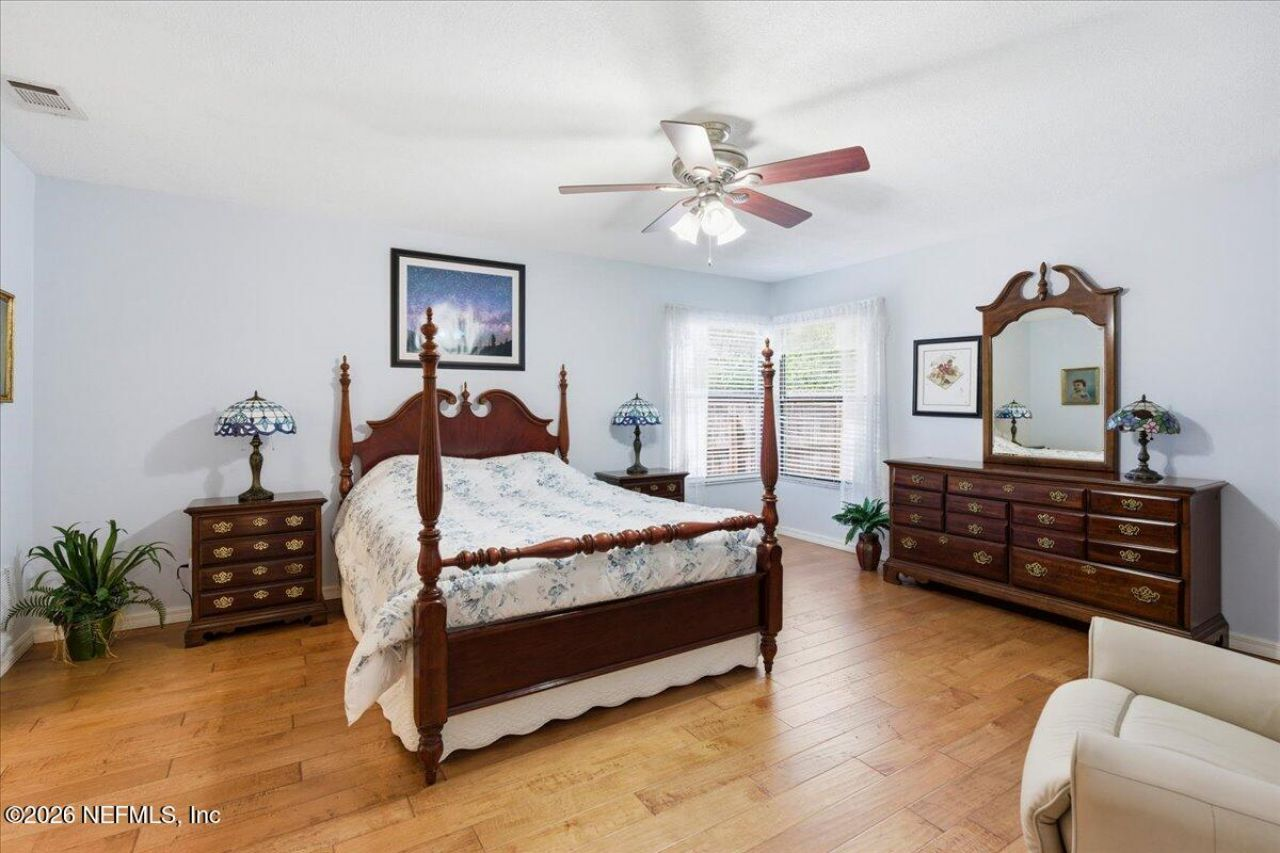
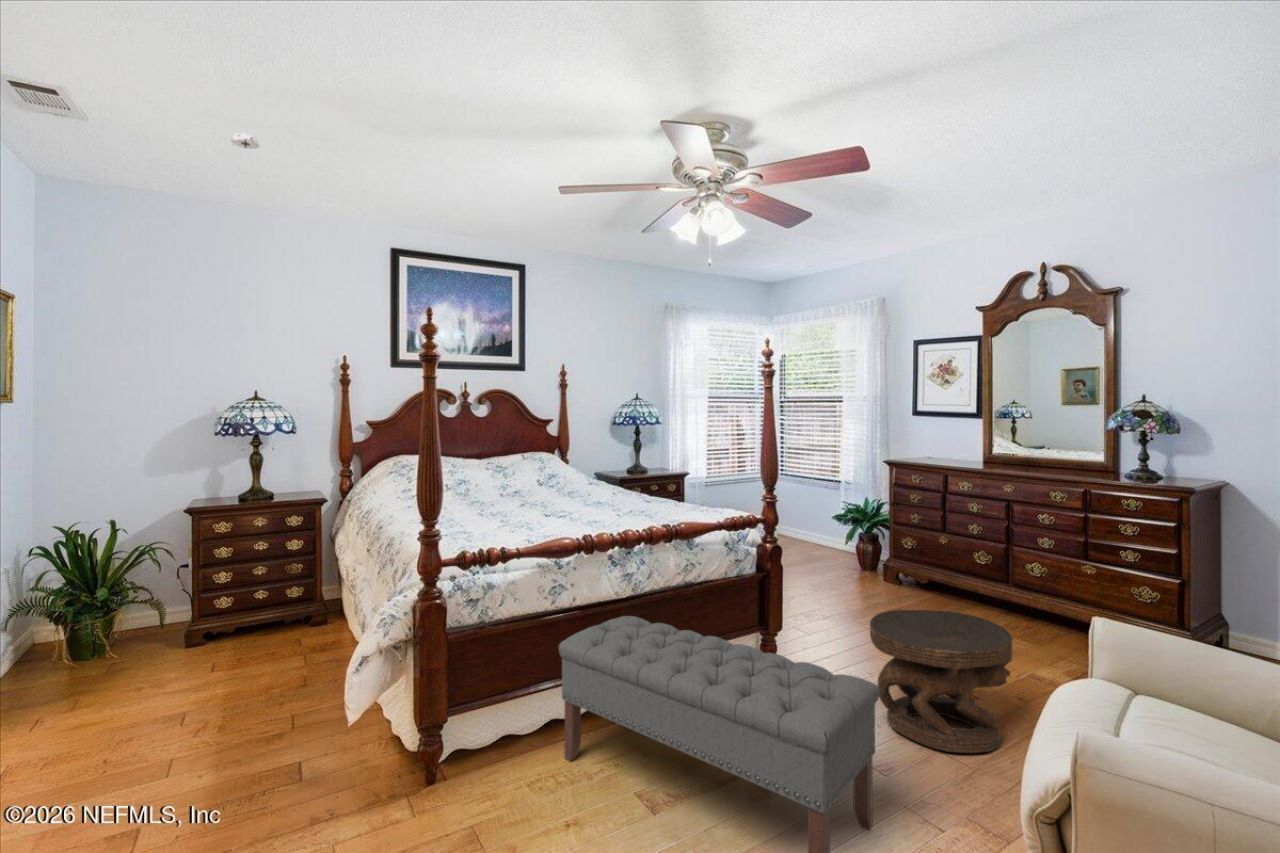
+ bench [558,615,880,853]
+ smoke detector [230,132,261,150]
+ side table [869,609,1013,754]
